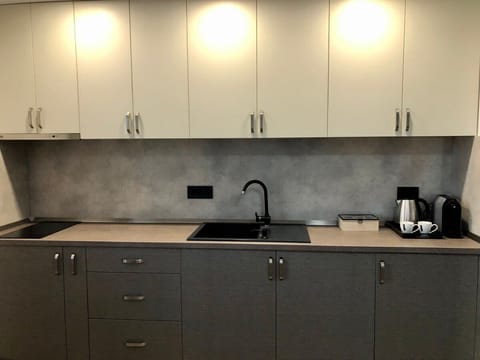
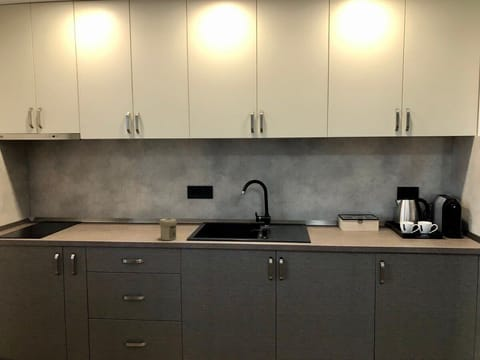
+ jar [159,217,178,241]
